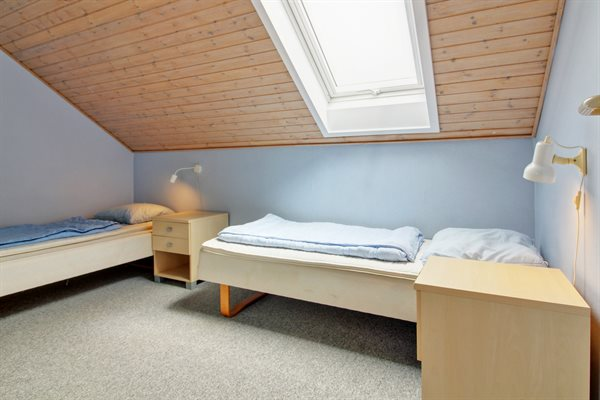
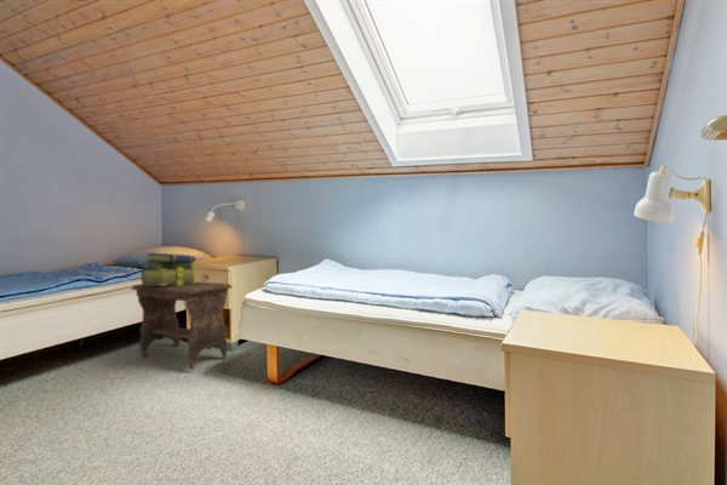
+ footstool [131,280,233,371]
+ stack of books [141,252,198,285]
